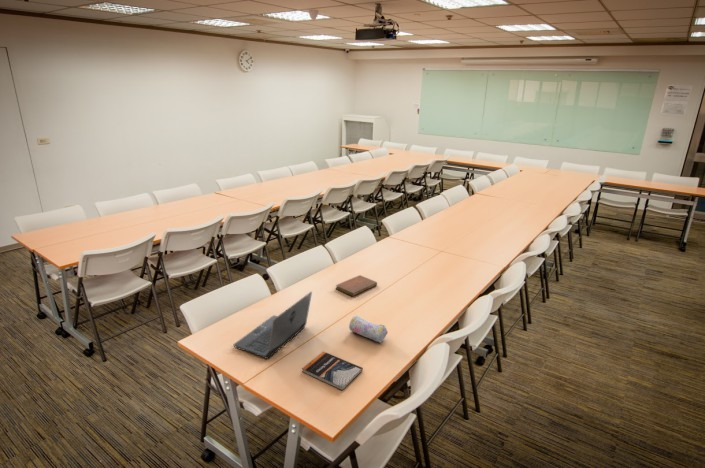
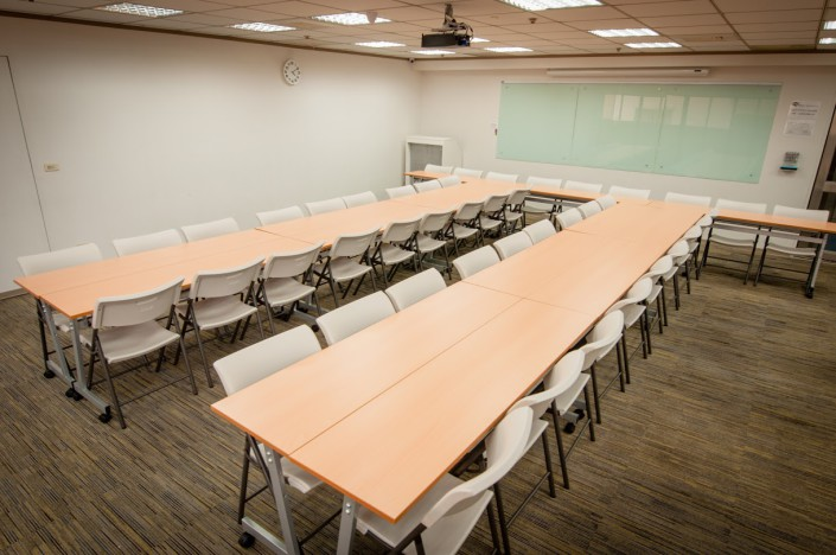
- notebook [335,274,378,297]
- laptop [232,290,313,360]
- pencil case [348,315,388,344]
- book [301,351,364,391]
